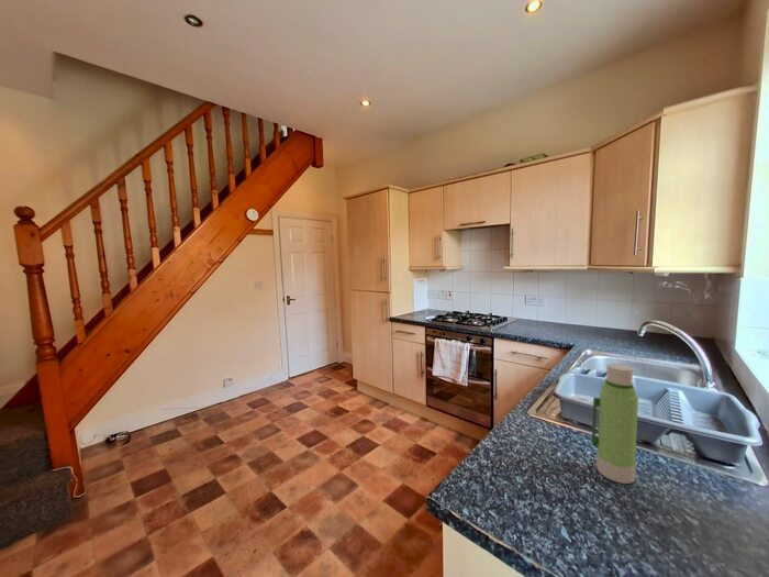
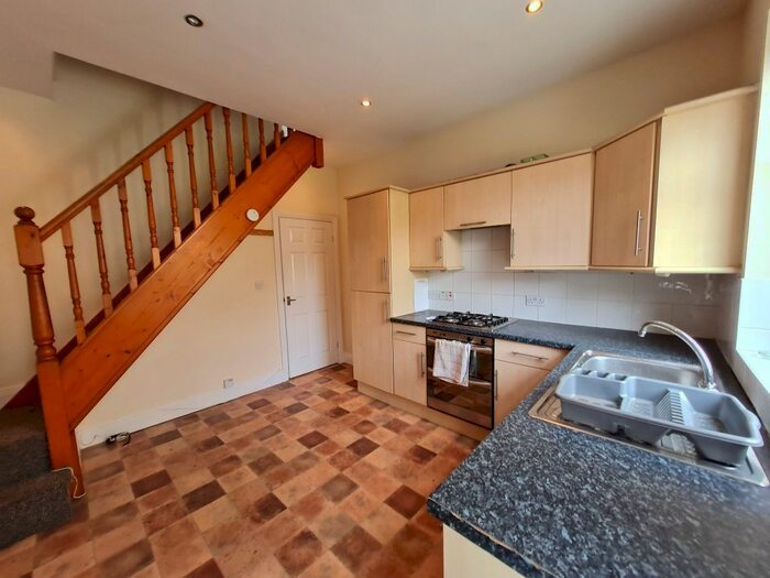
- water bottle [591,363,639,485]
